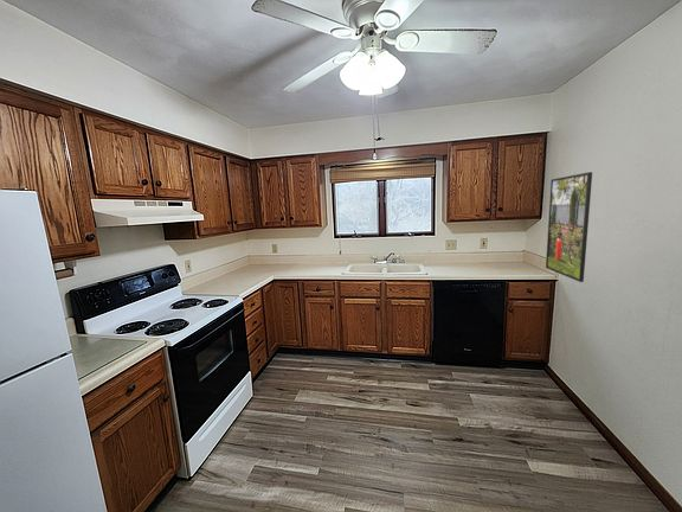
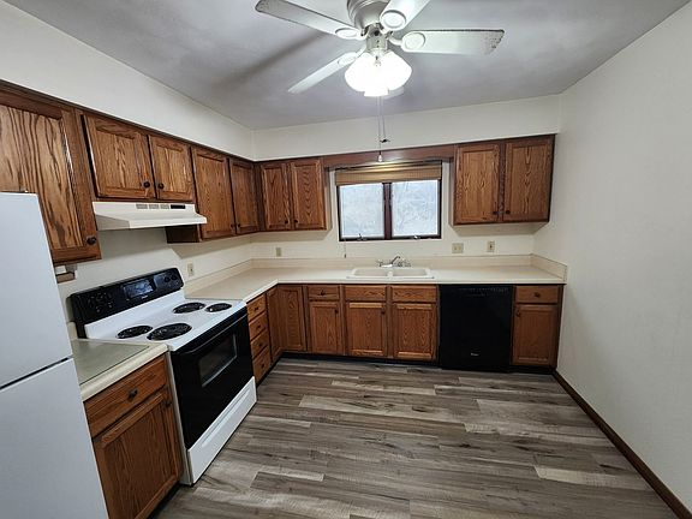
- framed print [545,171,593,283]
